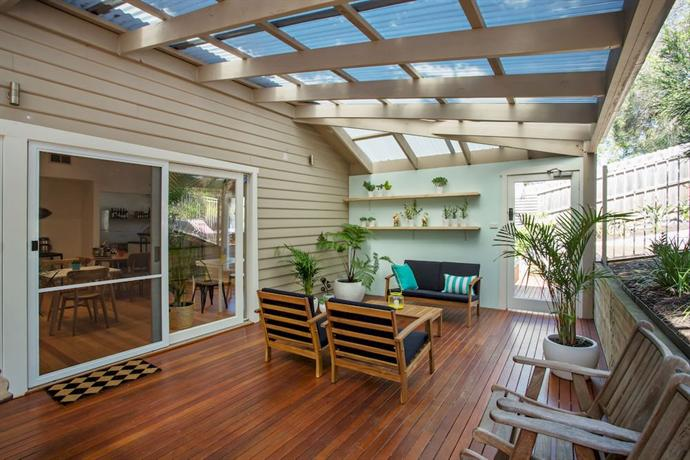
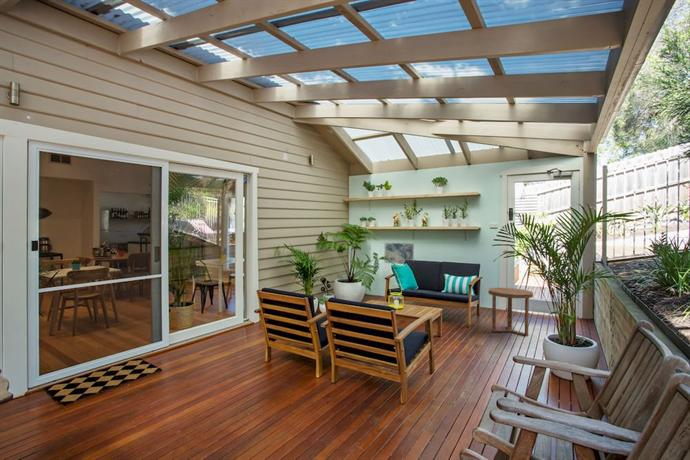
+ wall art [384,242,415,265]
+ side table [487,287,534,337]
